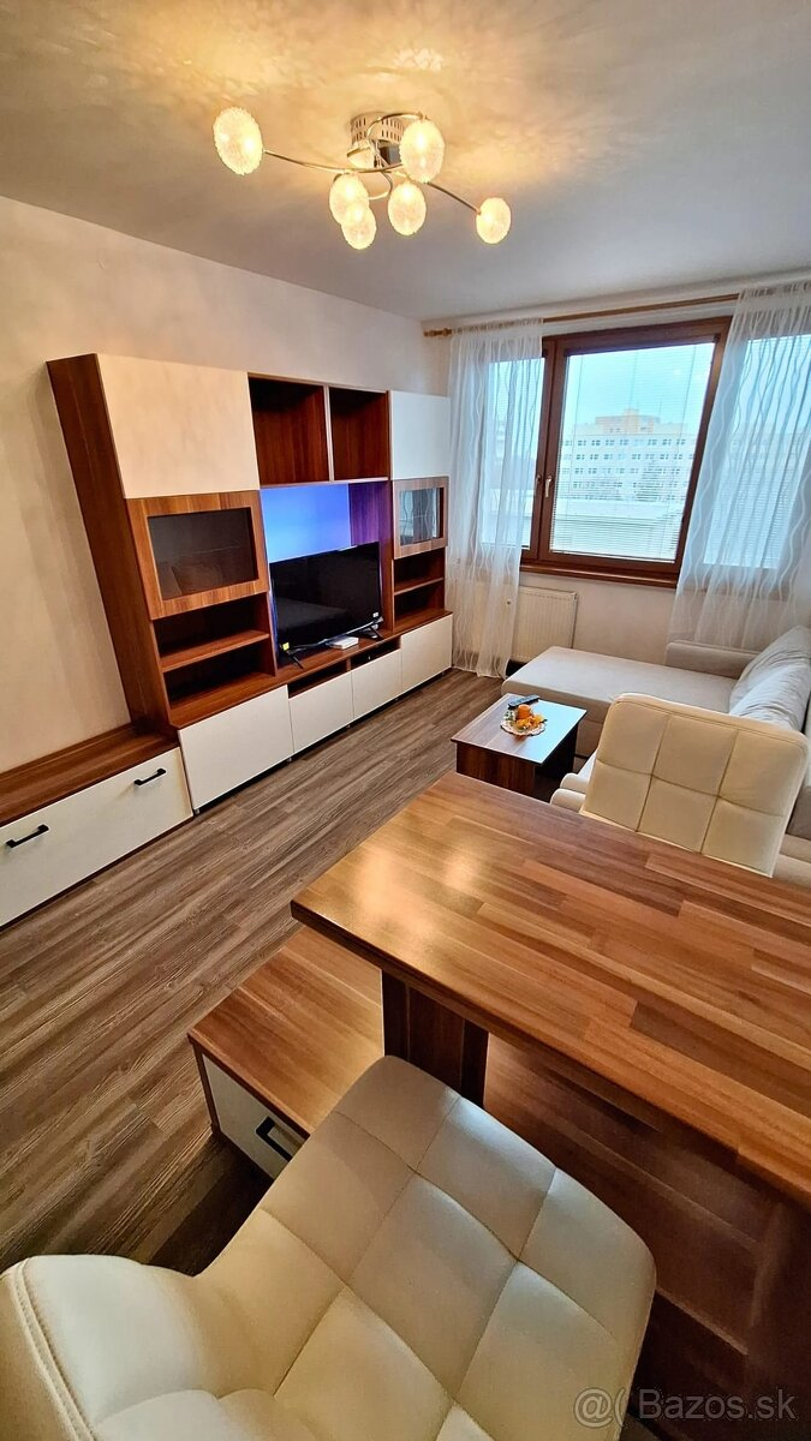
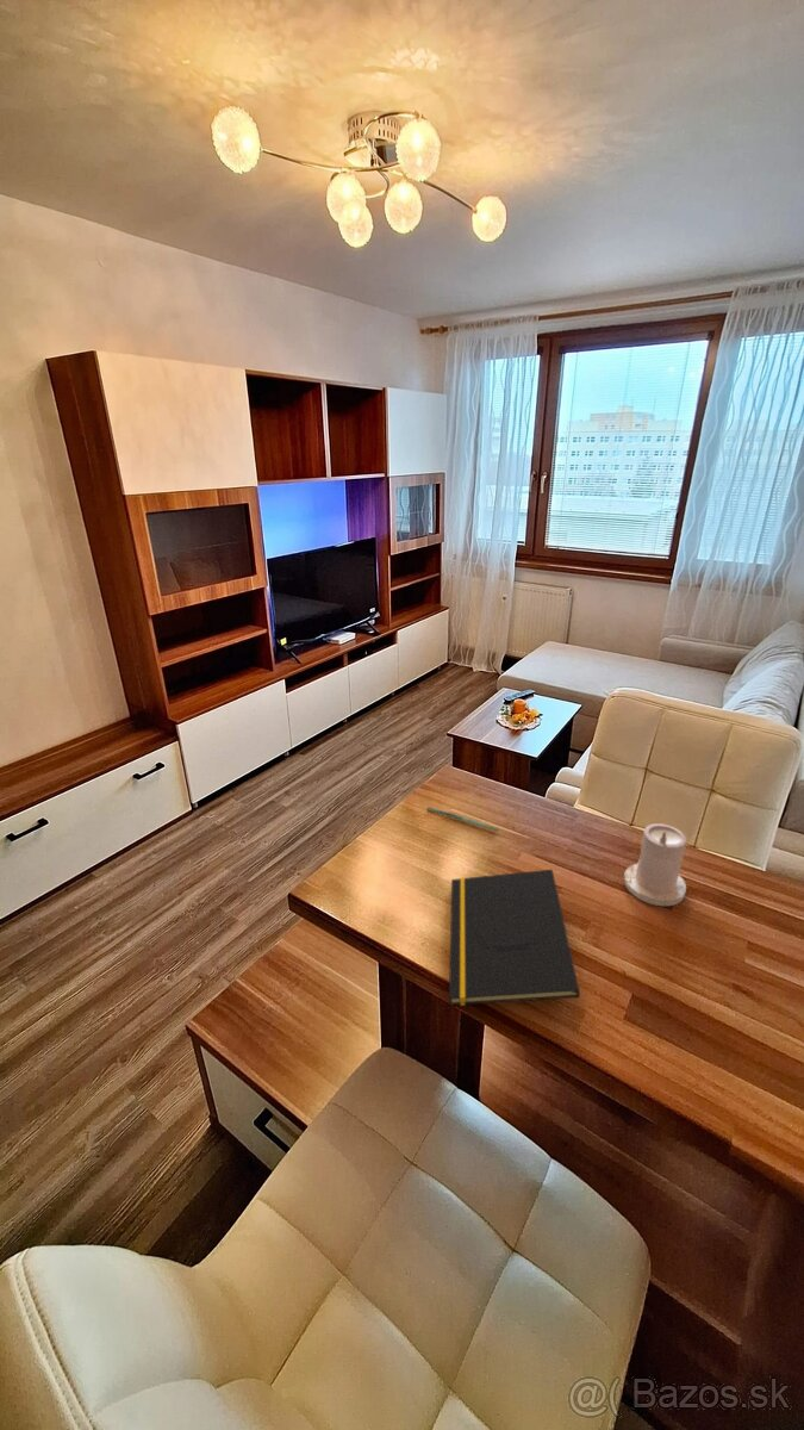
+ notepad [448,869,581,1007]
+ candle [623,822,688,907]
+ pen [426,806,499,832]
